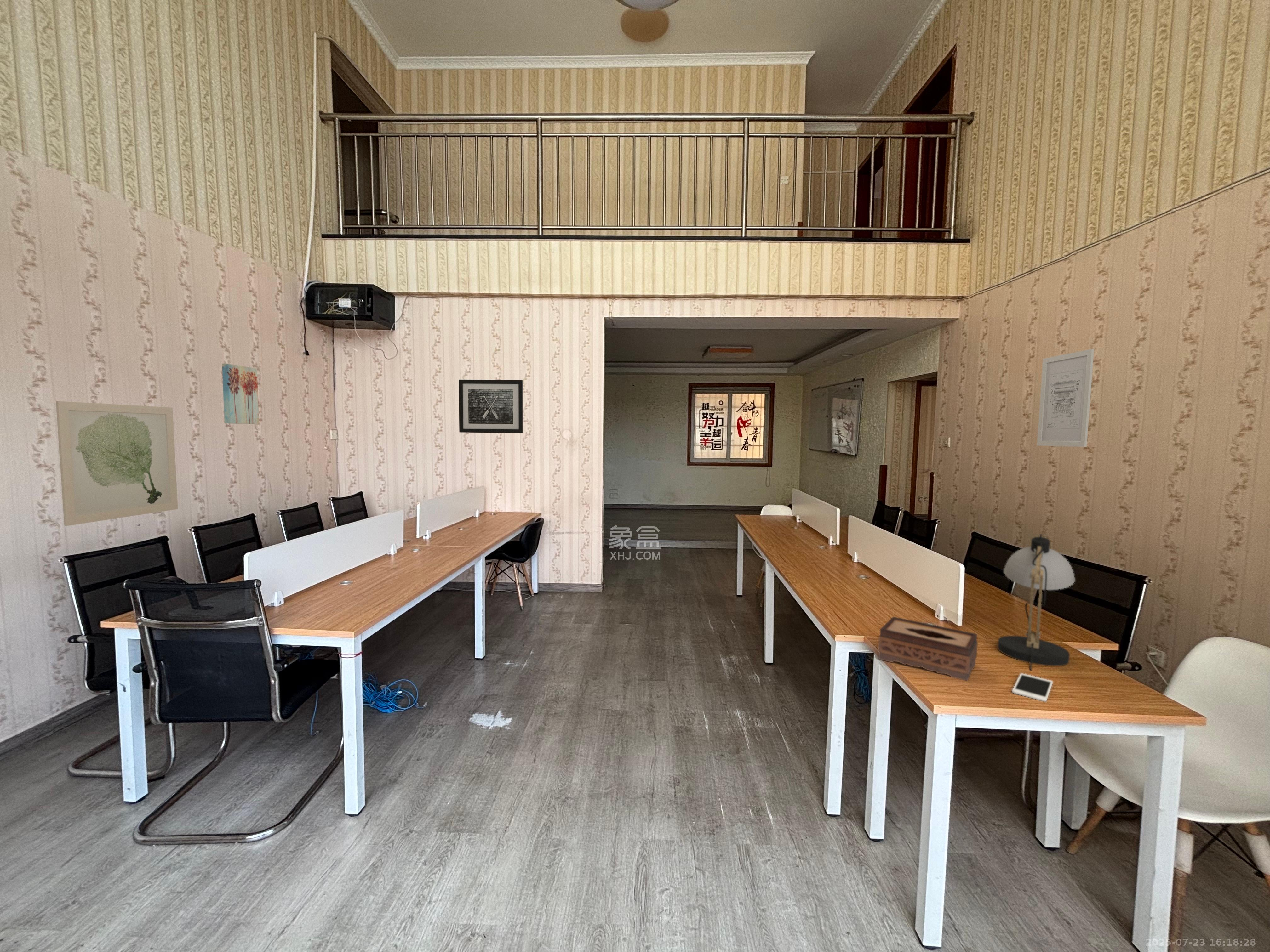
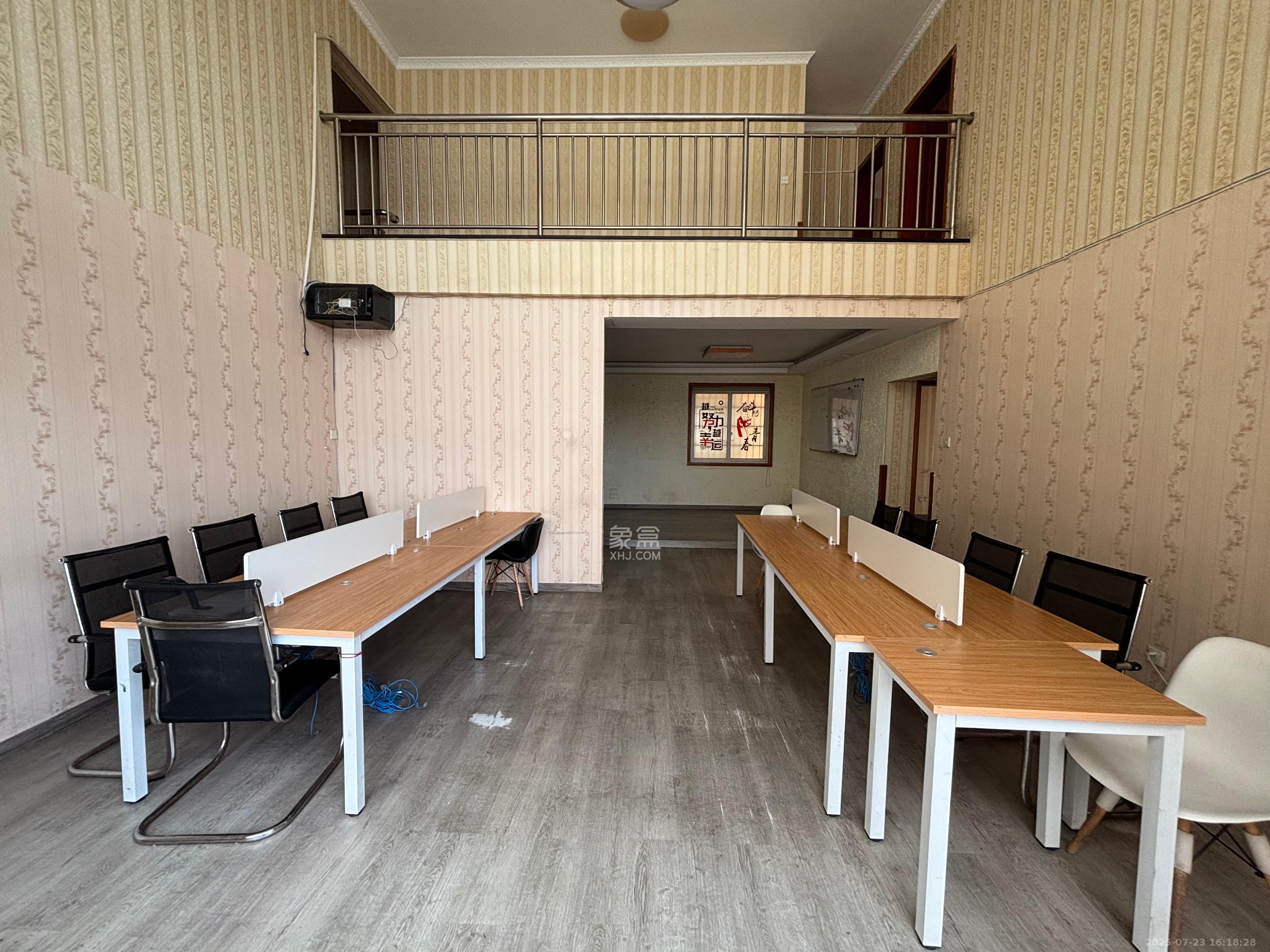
- wall art [55,401,178,526]
- wall art [221,363,260,425]
- wall art [458,379,523,433]
- wall art [1037,349,1094,447]
- desk lamp [997,534,1075,671]
- tissue box [878,616,978,681]
- cell phone [1012,673,1053,702]
